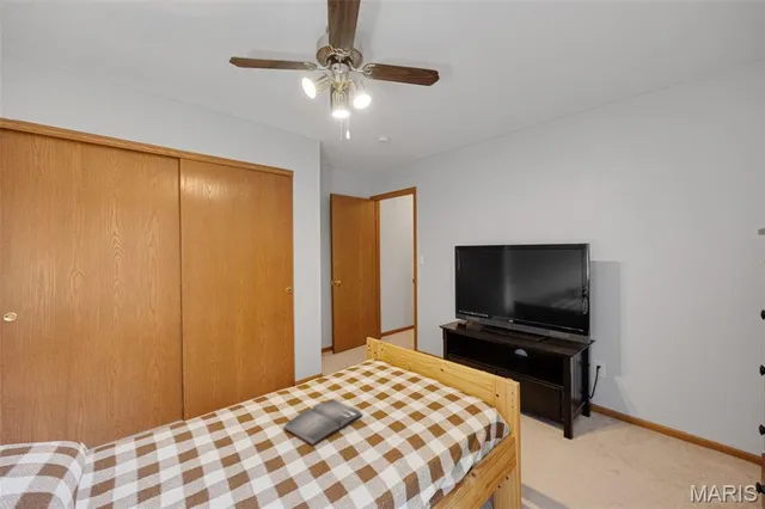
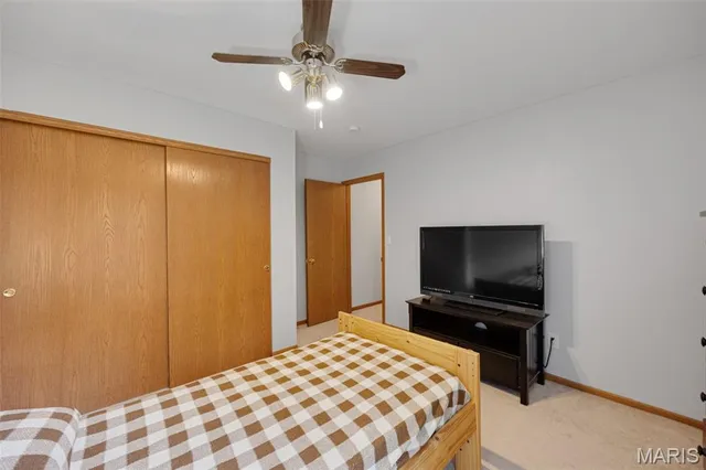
- hardback book [282,398,363,446]
